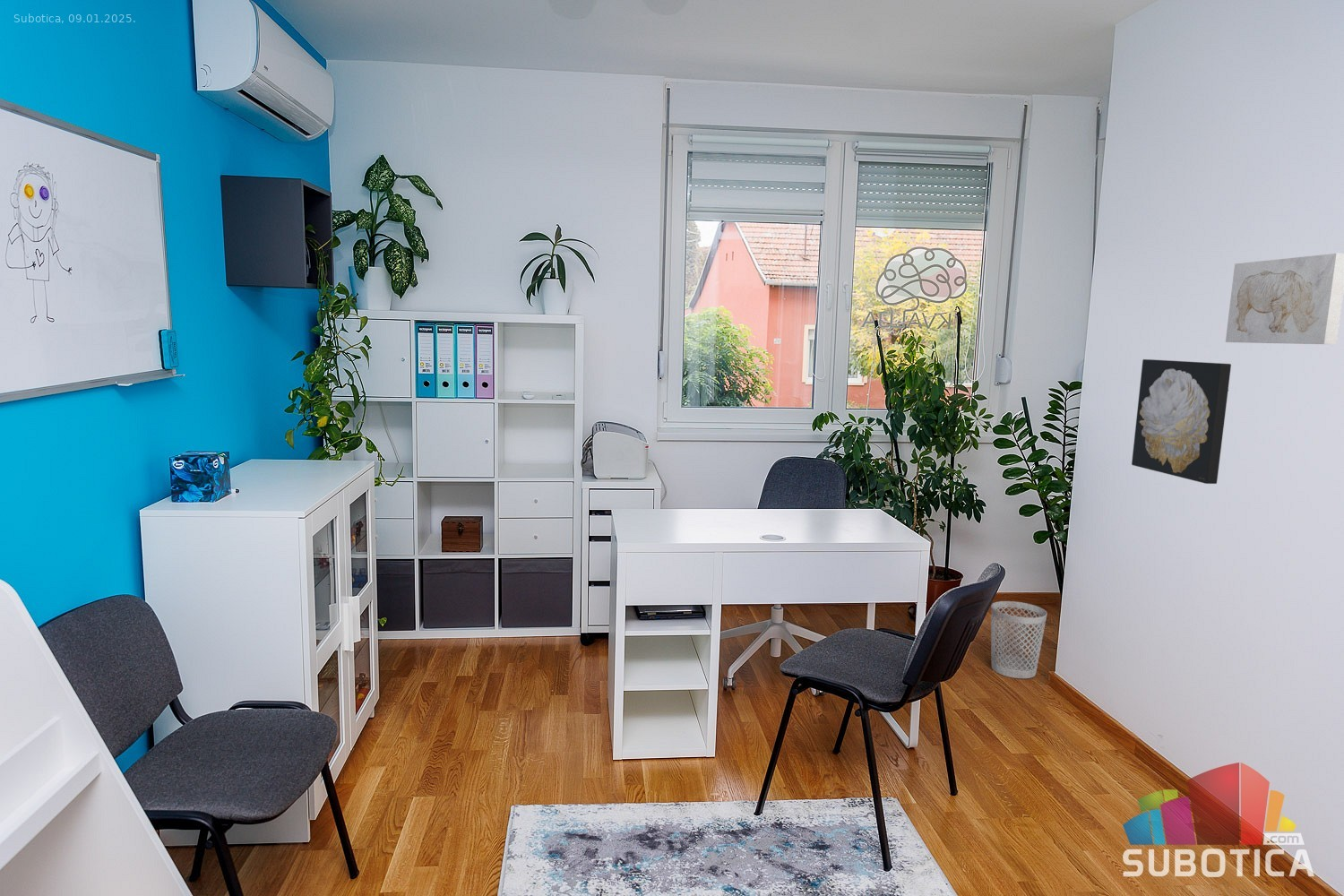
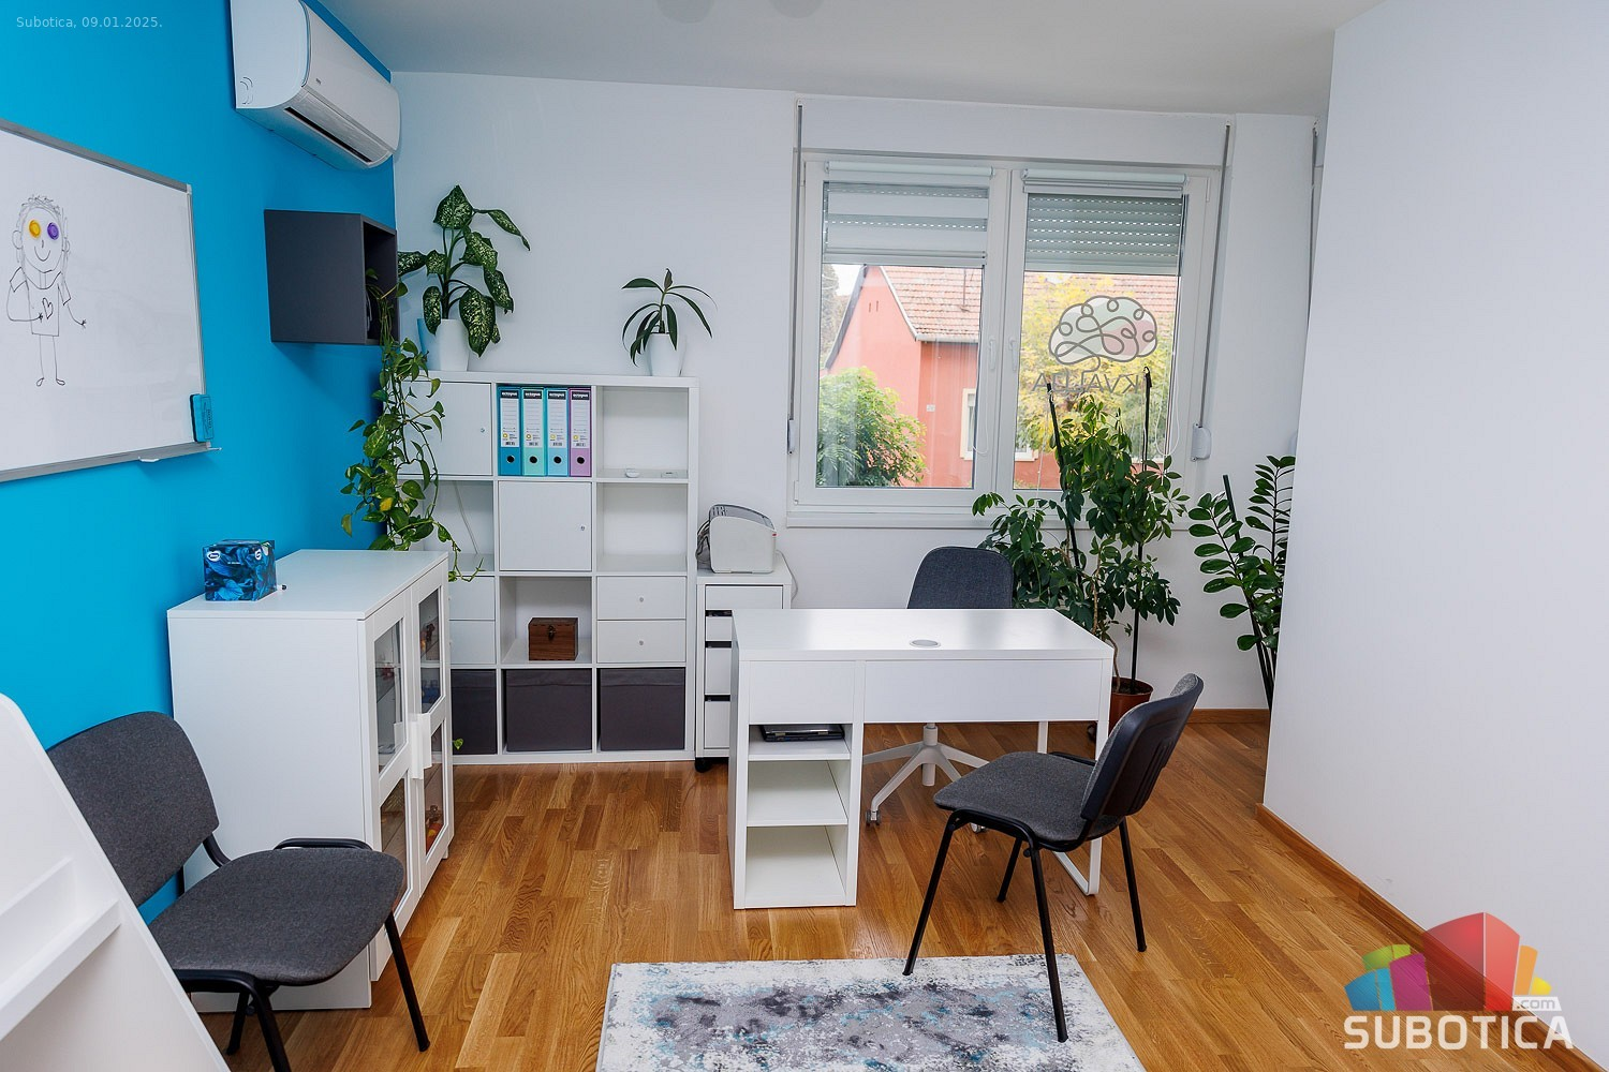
- wall art [1225,253,1344,345]
- wall art [1131,358,1232,485]
- wastebasket [990,600,1048,679]
